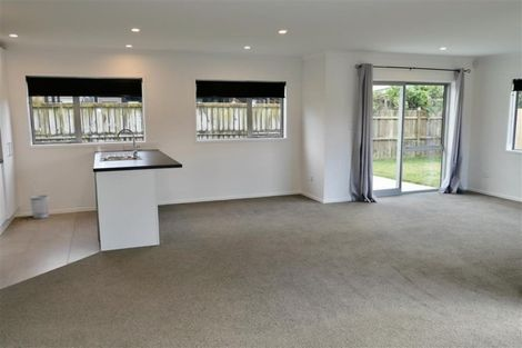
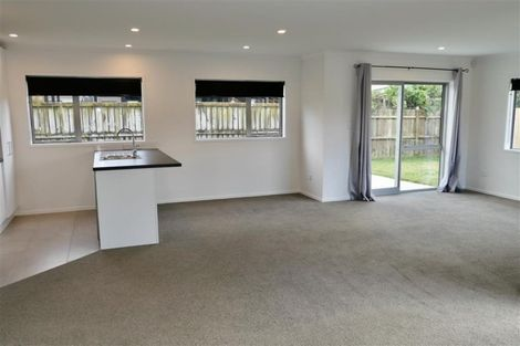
- wastebasket [29,195,50,219]
